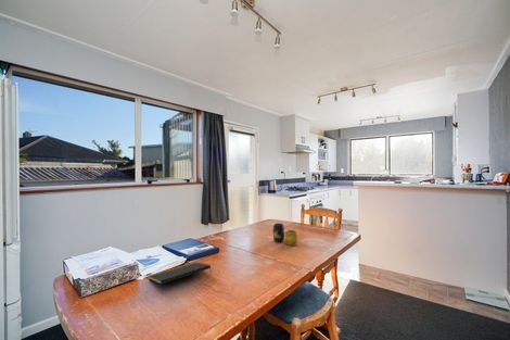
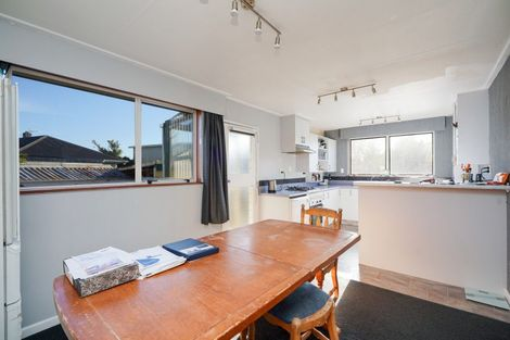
- notepad [146,261,213,286]
- vase [272,223,298,247]
